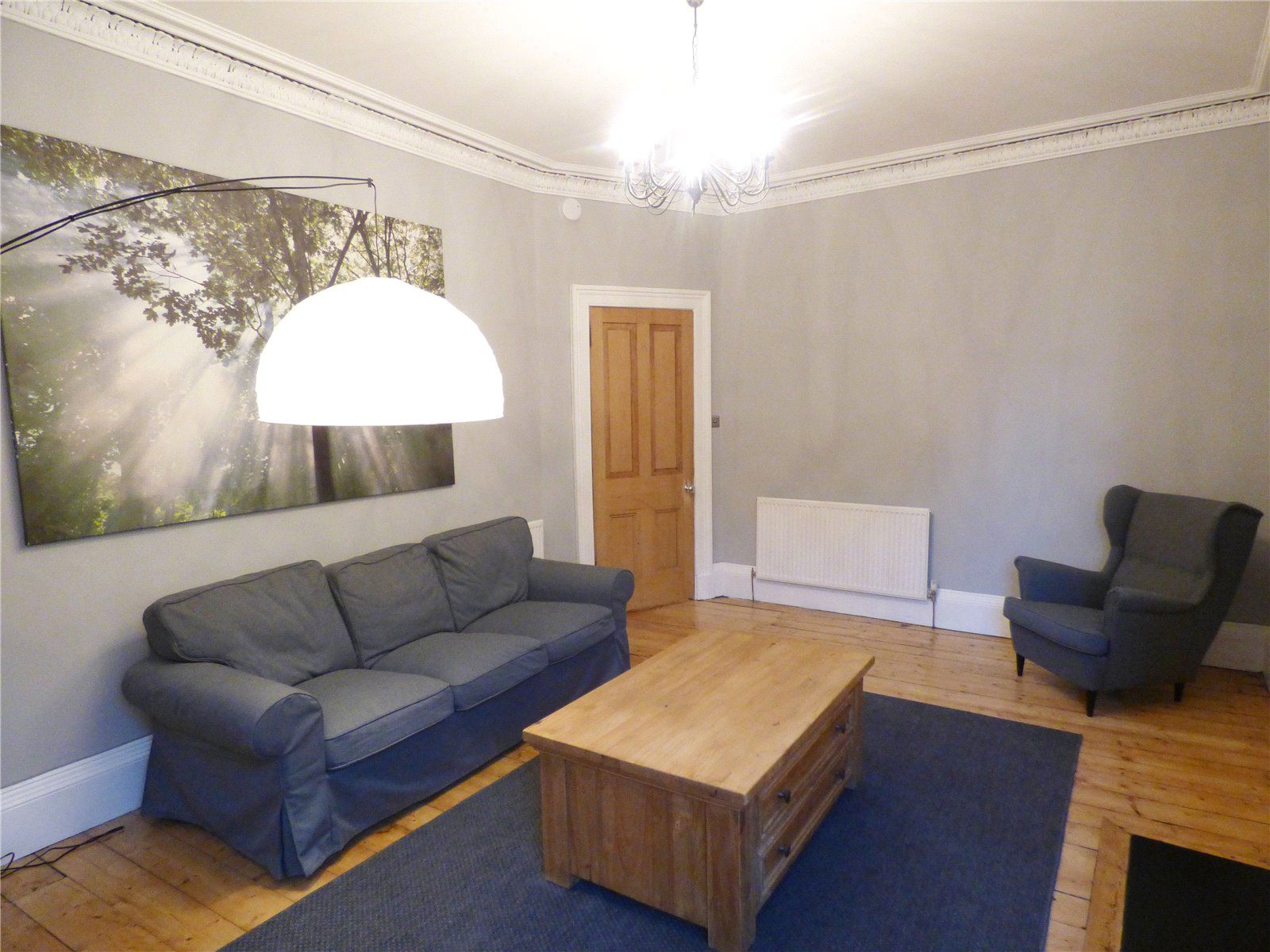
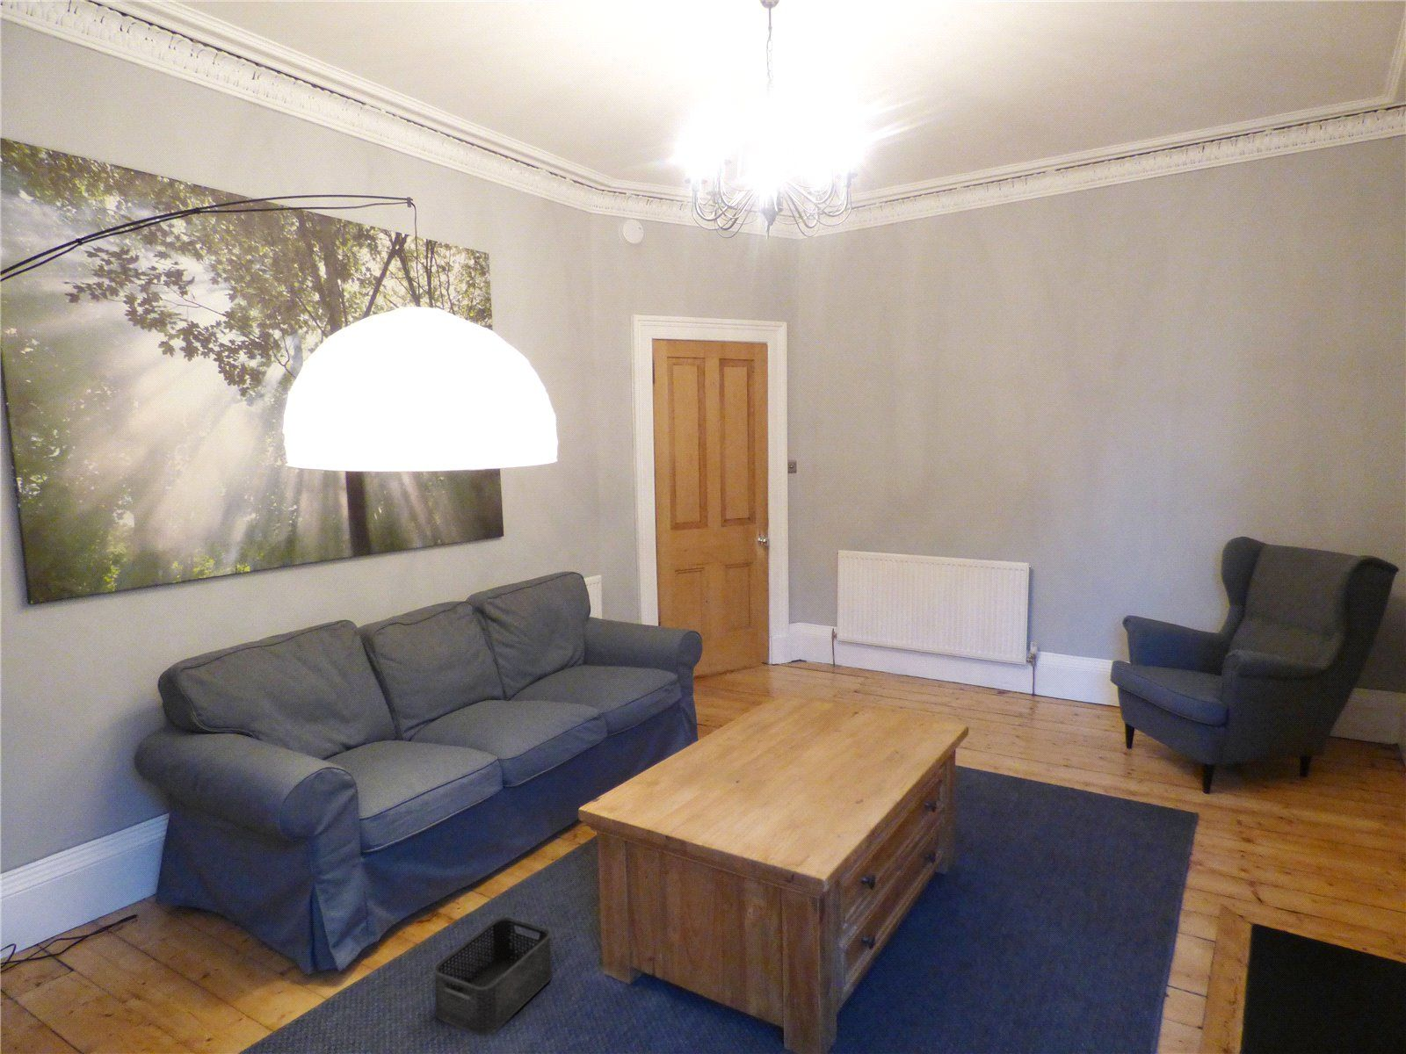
+ storage bin [433,916,552,1036]
